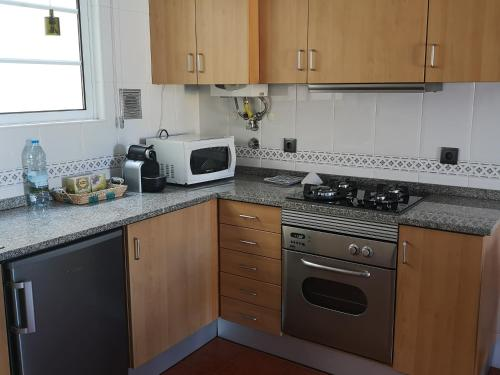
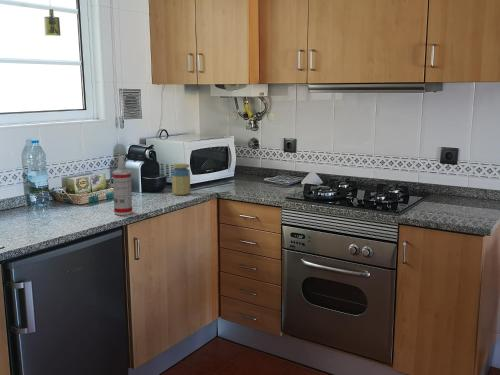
+ jar [171,163,191,196]
+ spray bottle [112,155,133,216]
